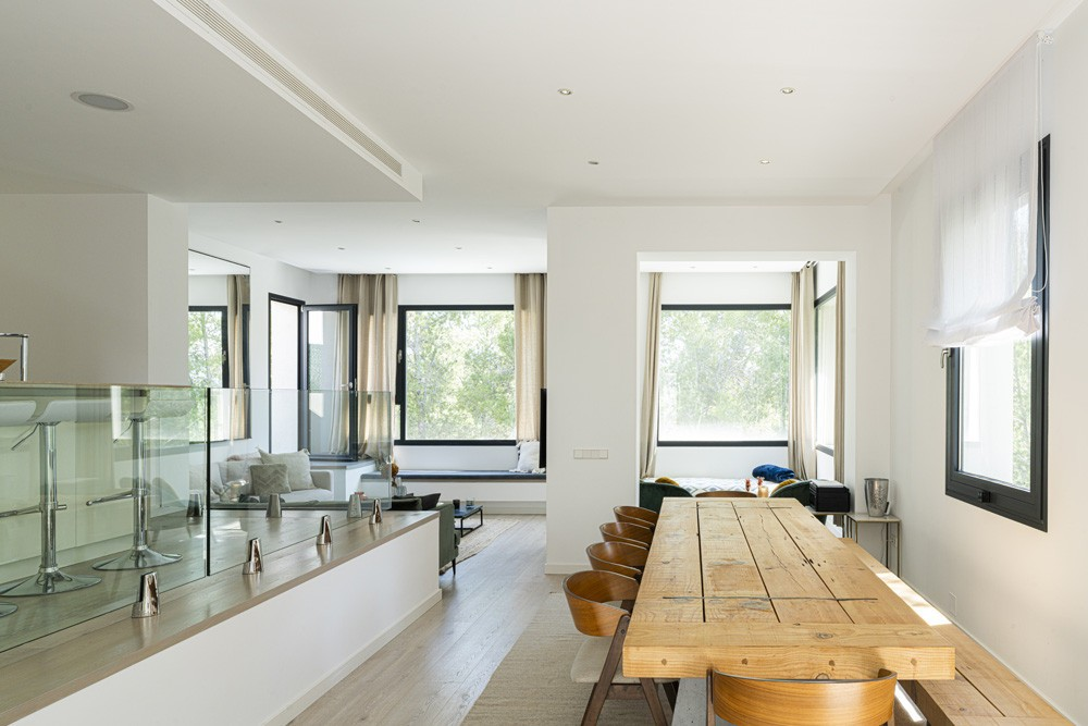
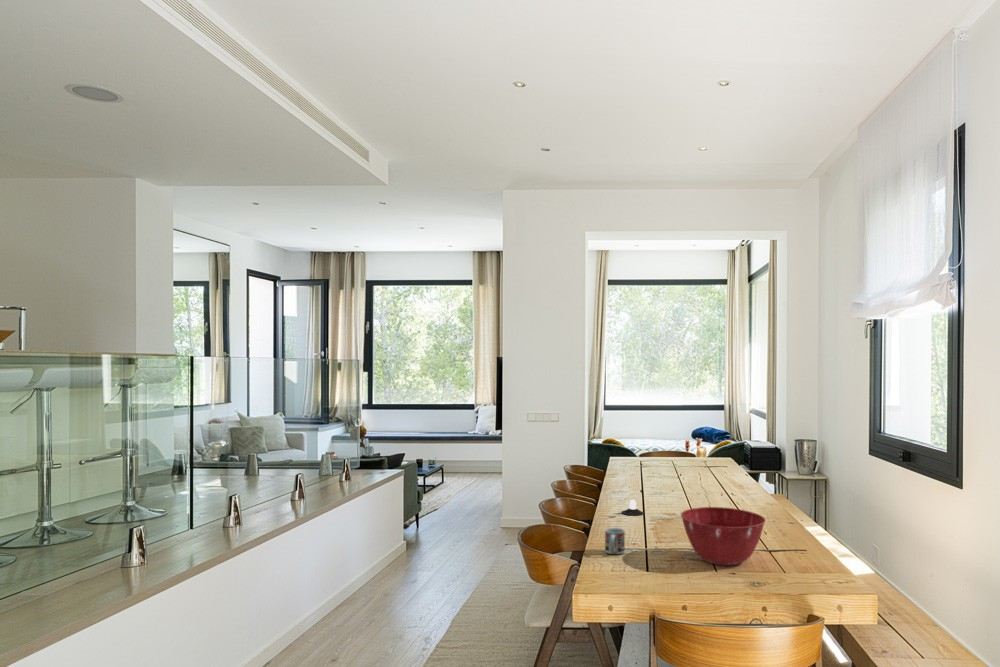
+ candle [621,499,644,516]
+ mixing bowl [680,506,767,567]
+ cup [604,527,626,555]
